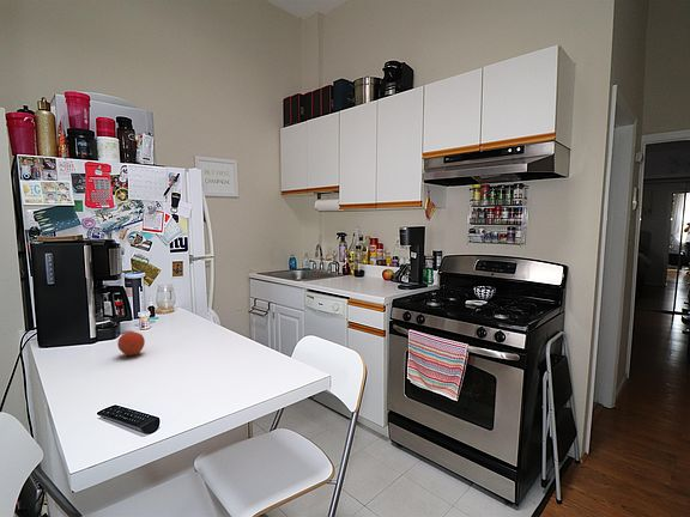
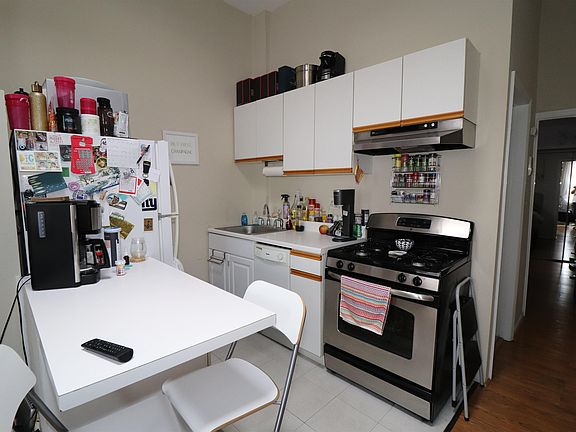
- fruit [116,330,146,357]
